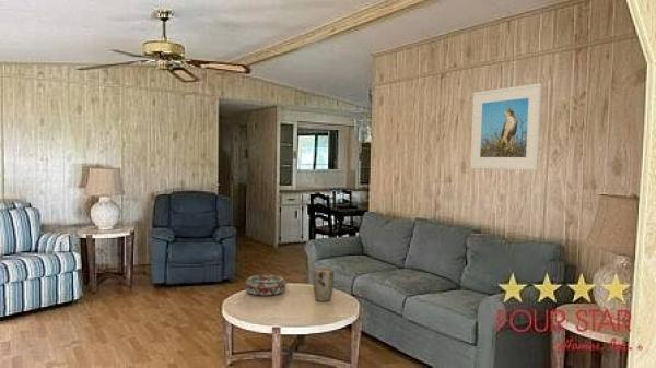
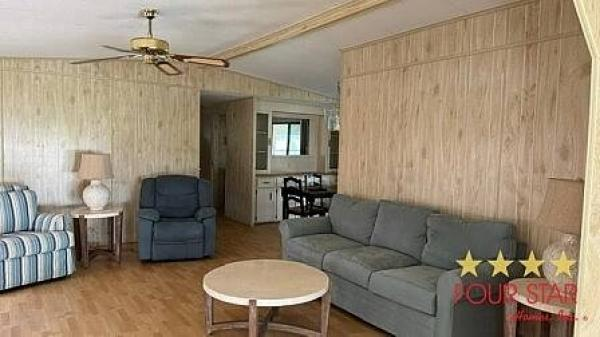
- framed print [469,82,543,171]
- plant pot [313,266,336,302]
- decorative bowl [244,274,288,296]
